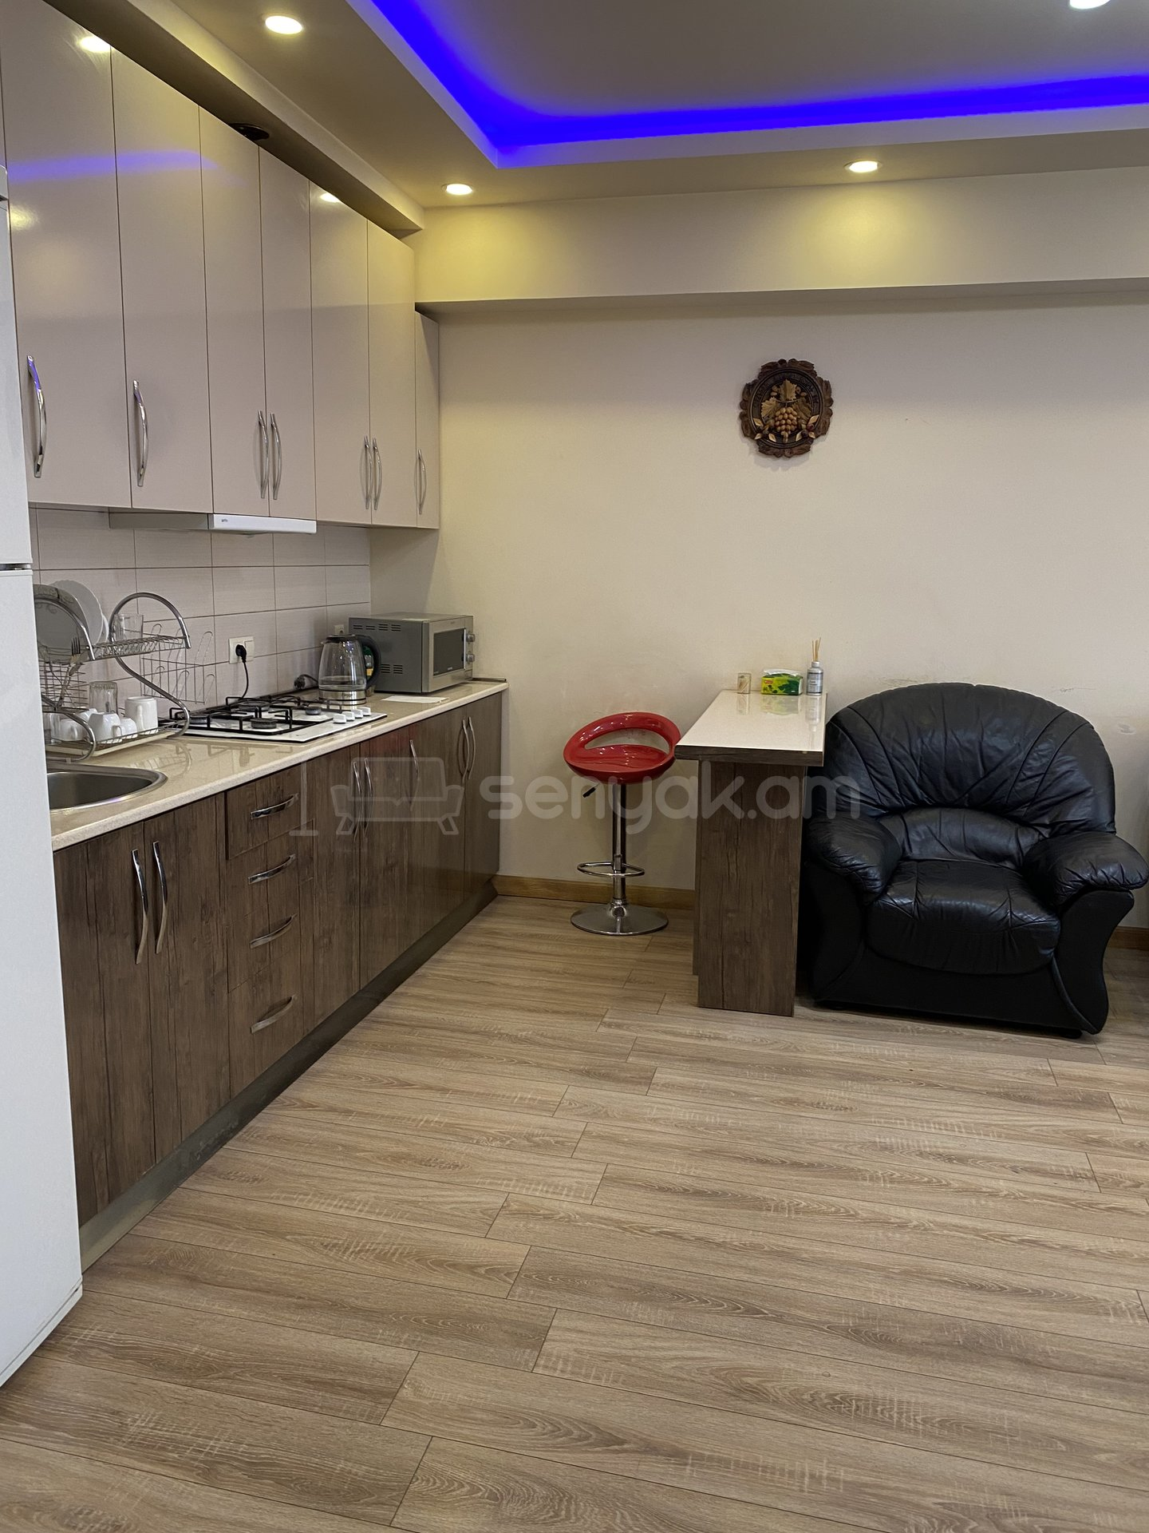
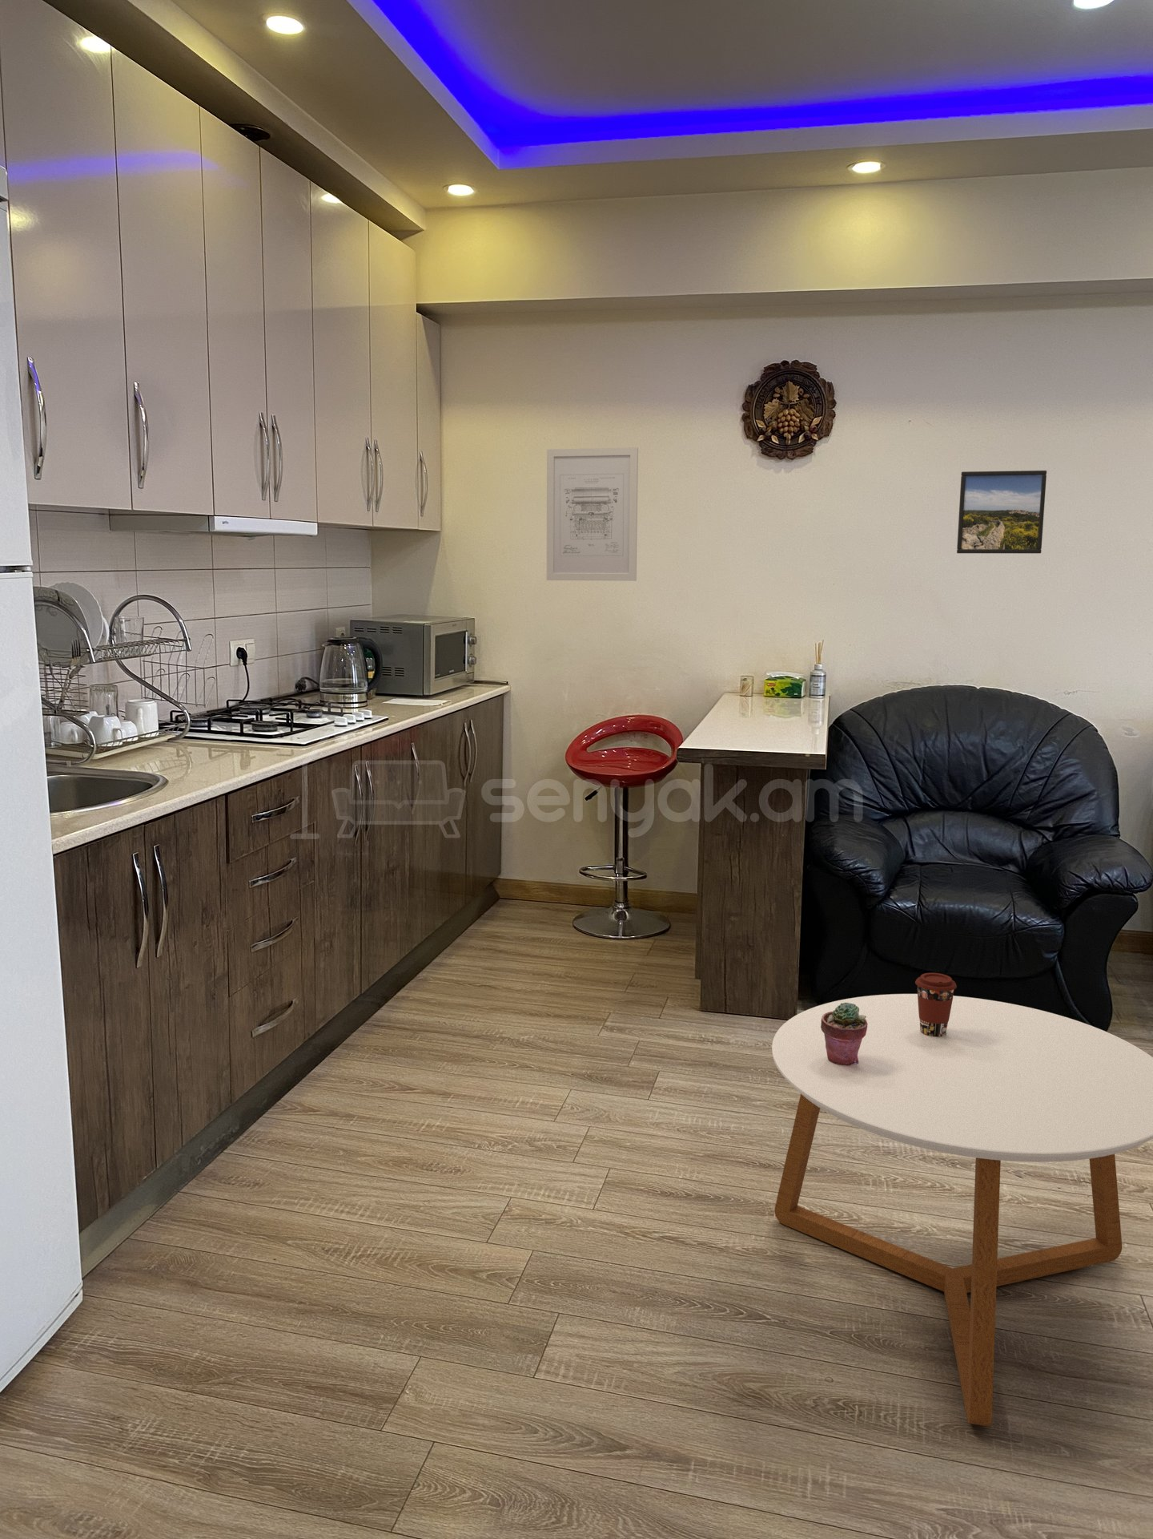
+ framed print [956,470,1048,554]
+ wall art [546,446,639,582]
+ coffee table [771,994,1153,1428]
+ coffee cup [914,972,958,1037]
+ potted succulent [821,1002,867,1066]
